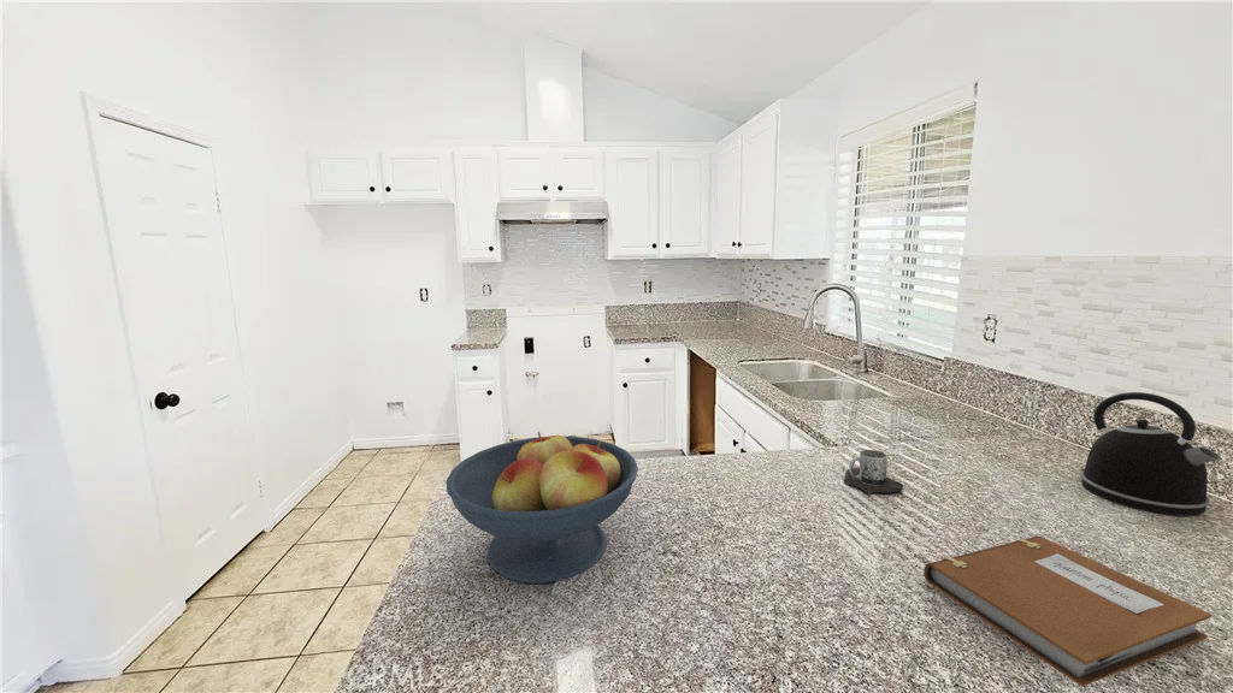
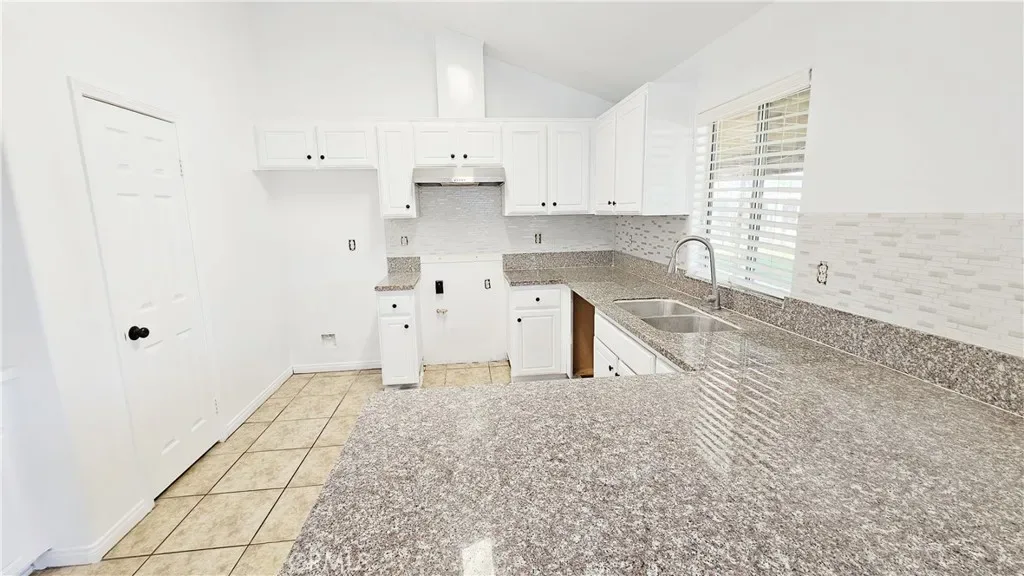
- kettle [1080,391,1222,517]
- fruit bowl [446,431,639,585]
- mug [843,449,904,494]
- notebook [922,535,1213,688]
